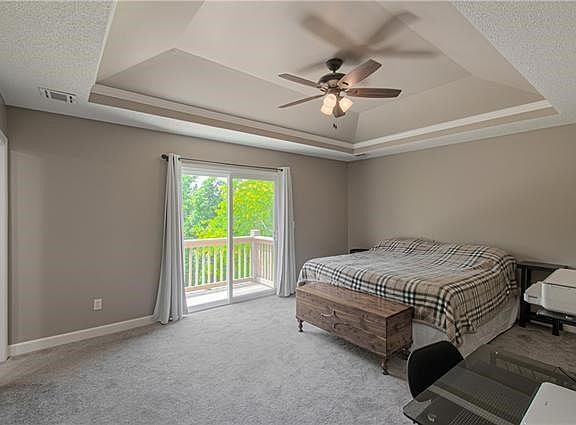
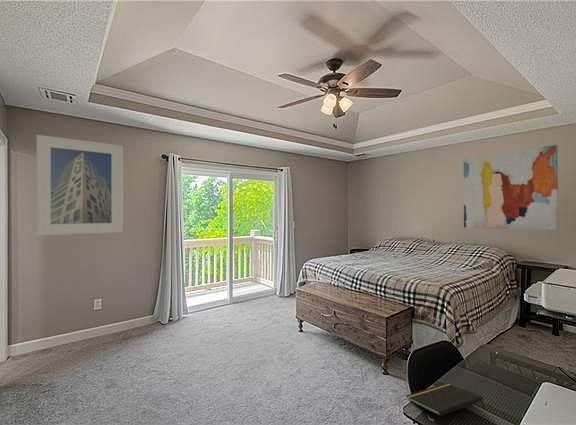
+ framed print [36,134,124,236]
+ wall art [463,144,559,231]
+ notepad [405,382,485,417]
